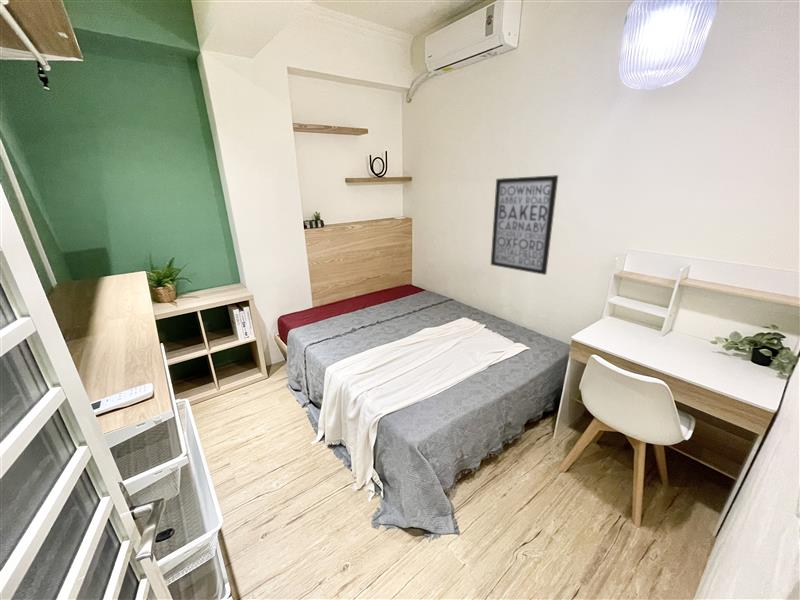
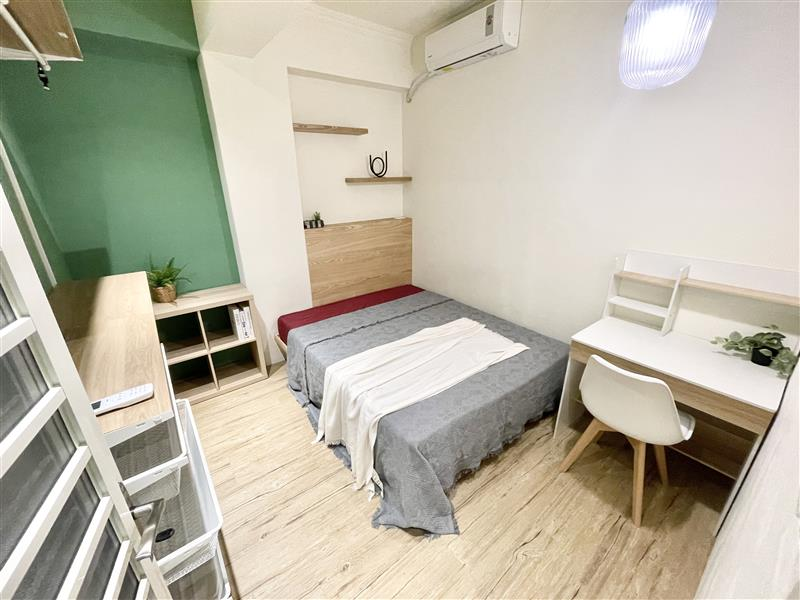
- wall art [490,174,559,276]
